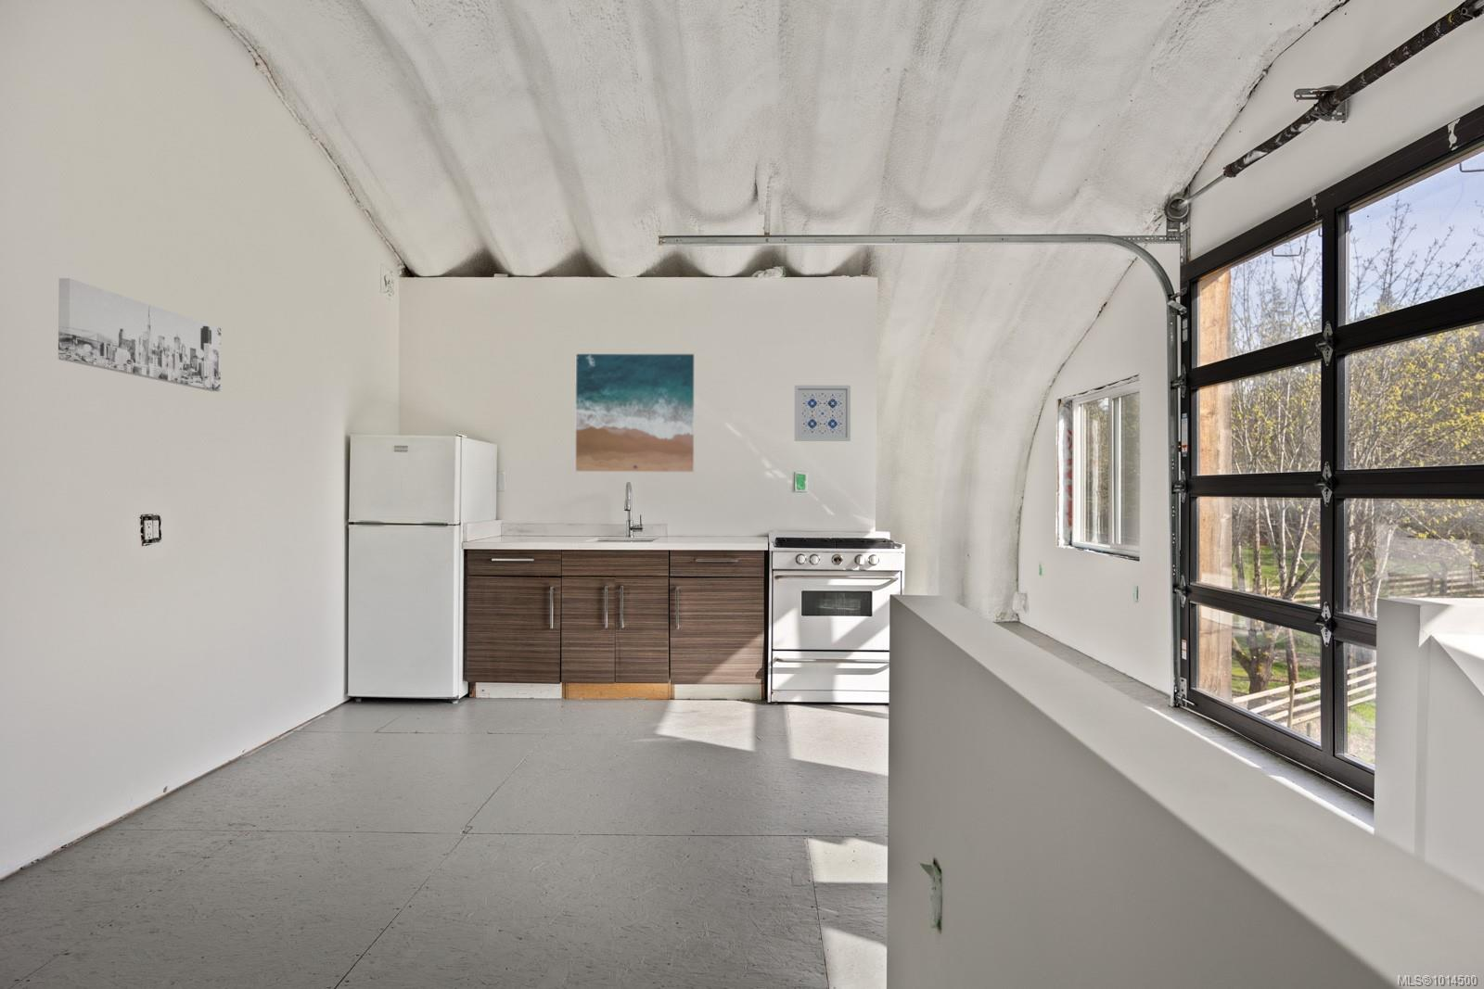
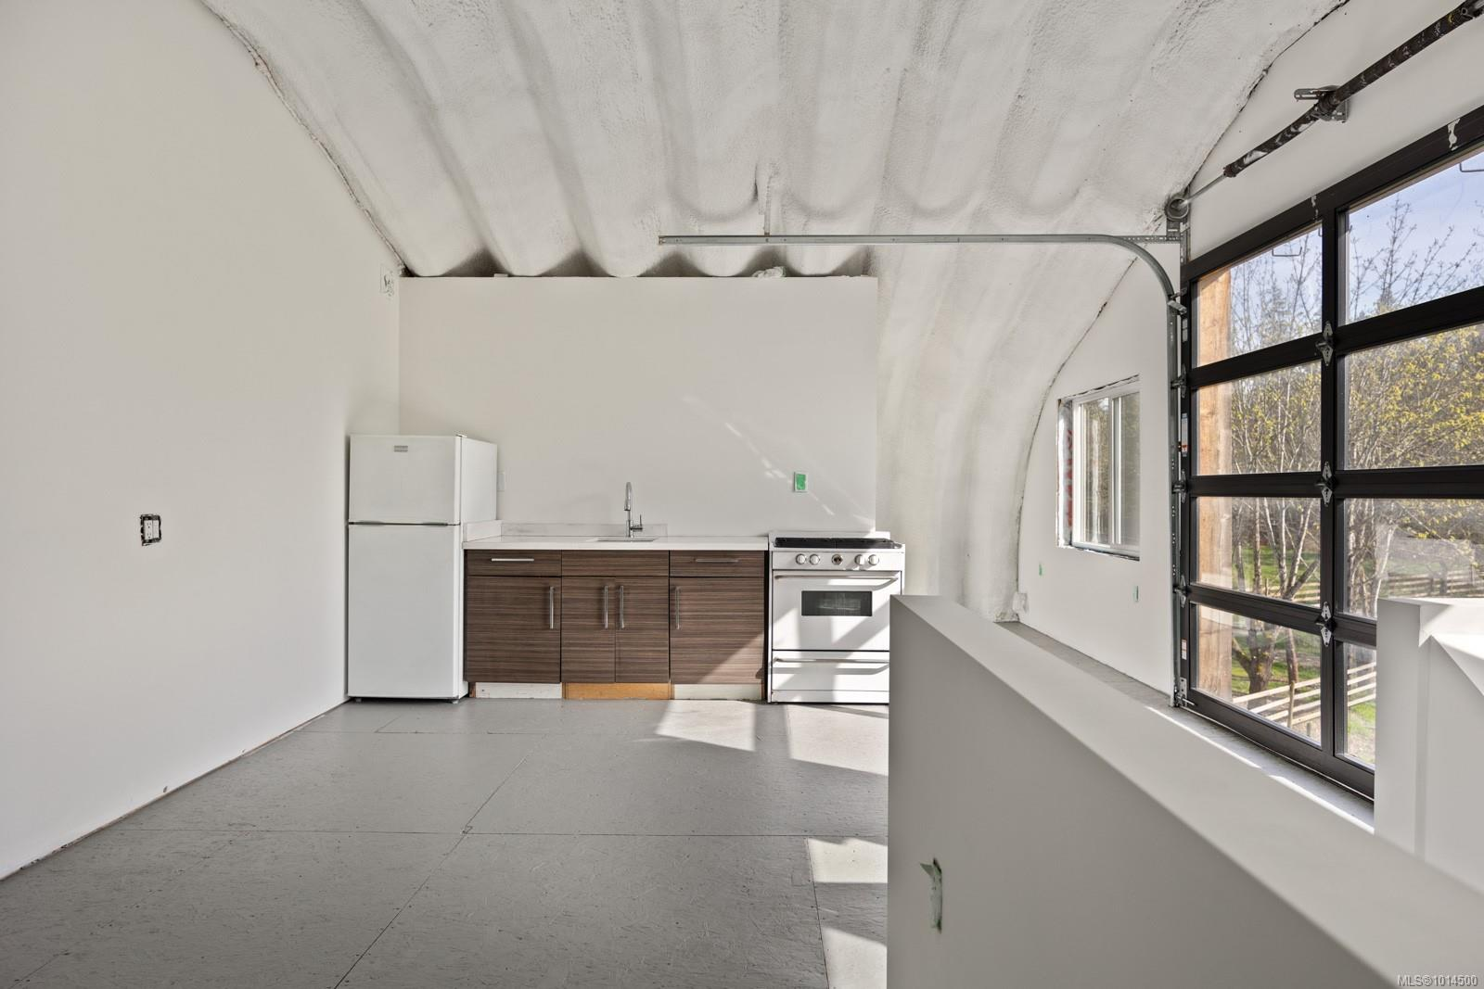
- wall art [794,384,851,443]
- wall art [57,277,222,392]
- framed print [574,352,696,474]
